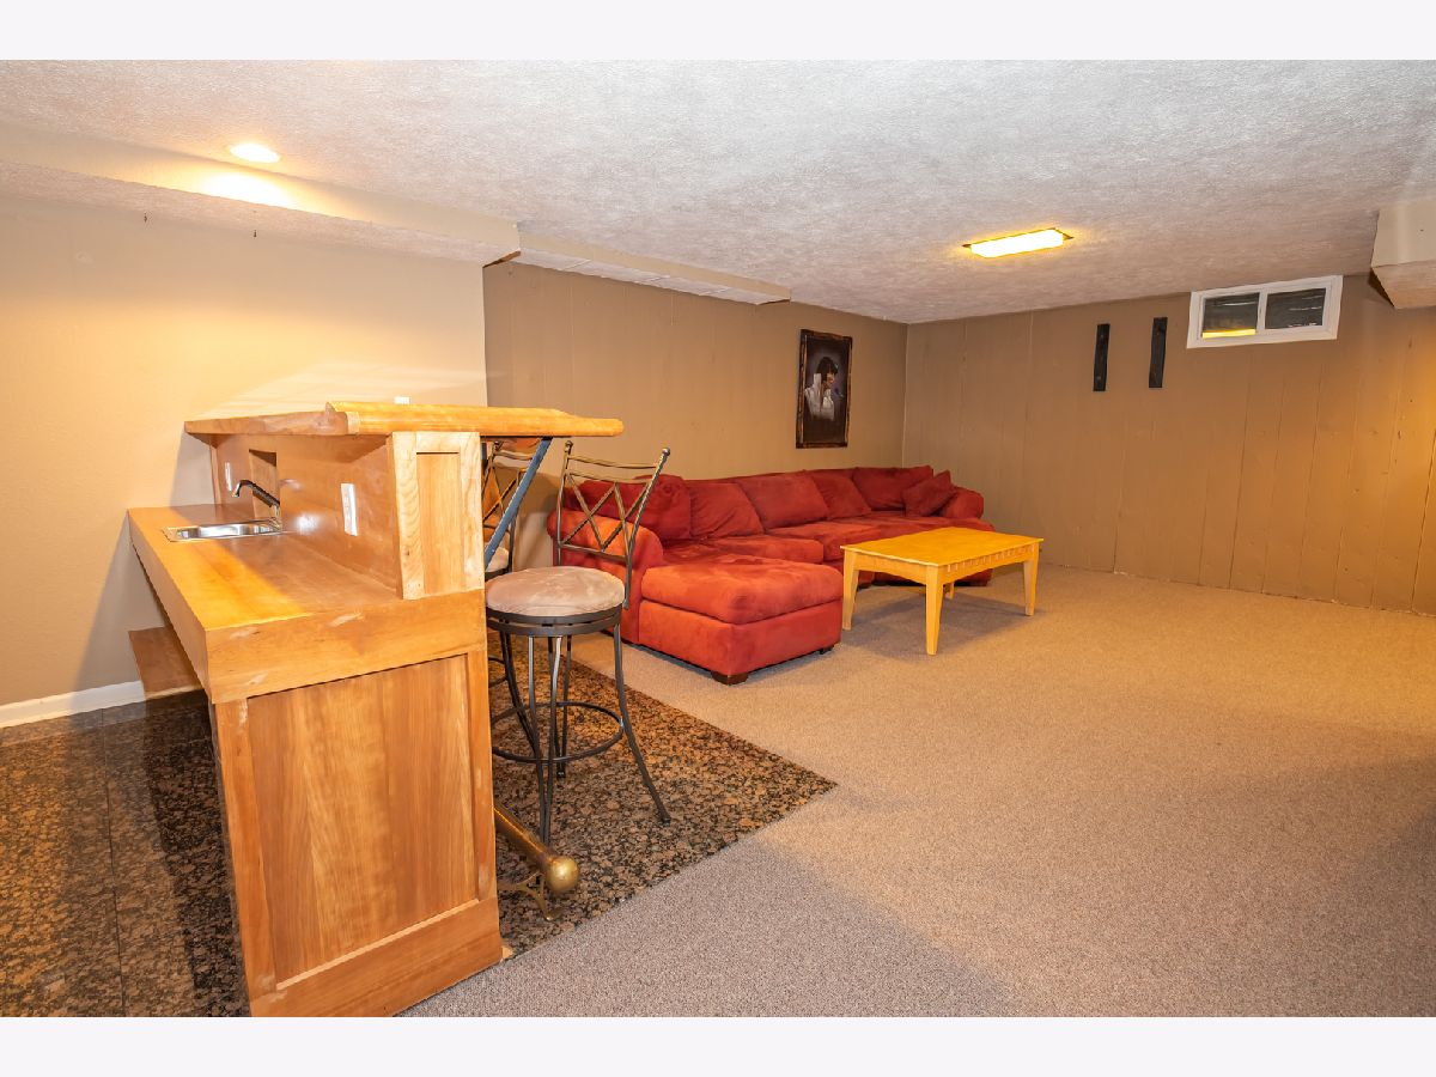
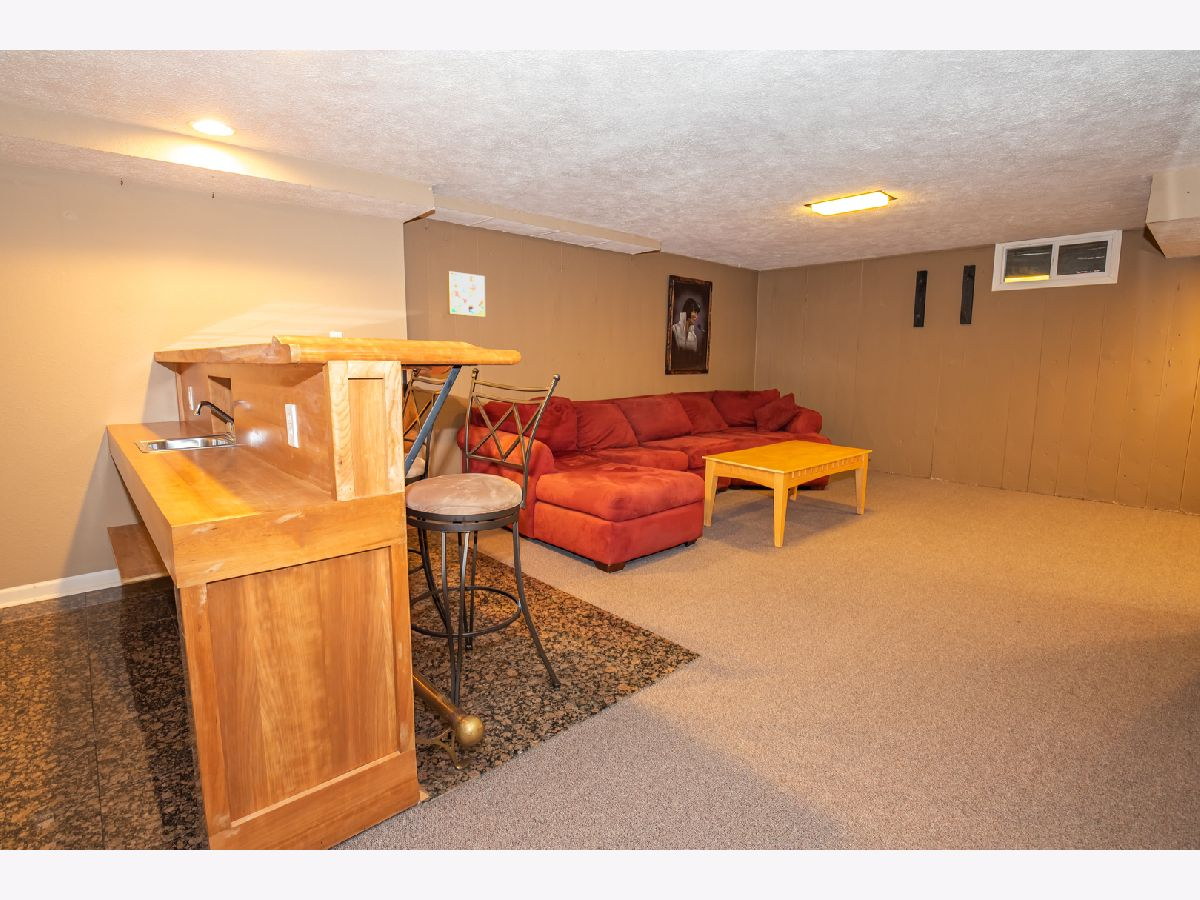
+ wall art [446,270,486,318]
